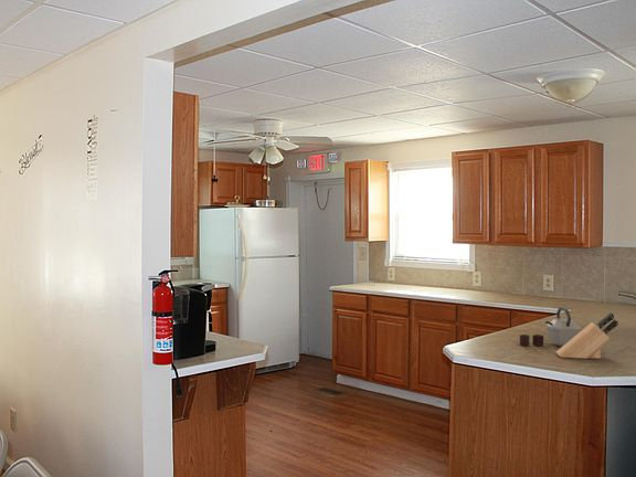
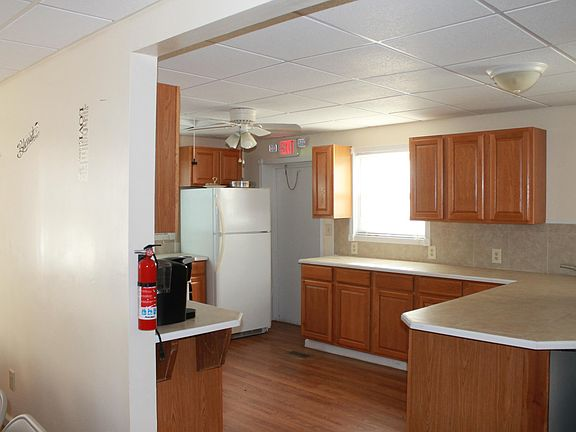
- knife block [555,312,619,360]
- kettle [519,306,582,348]
